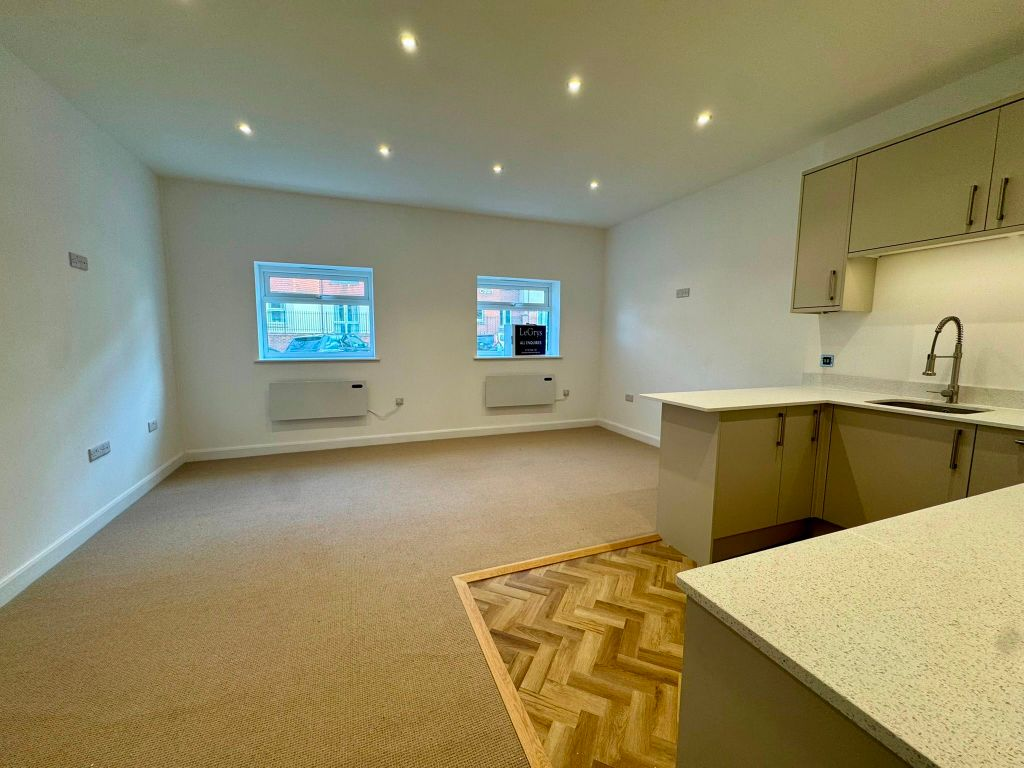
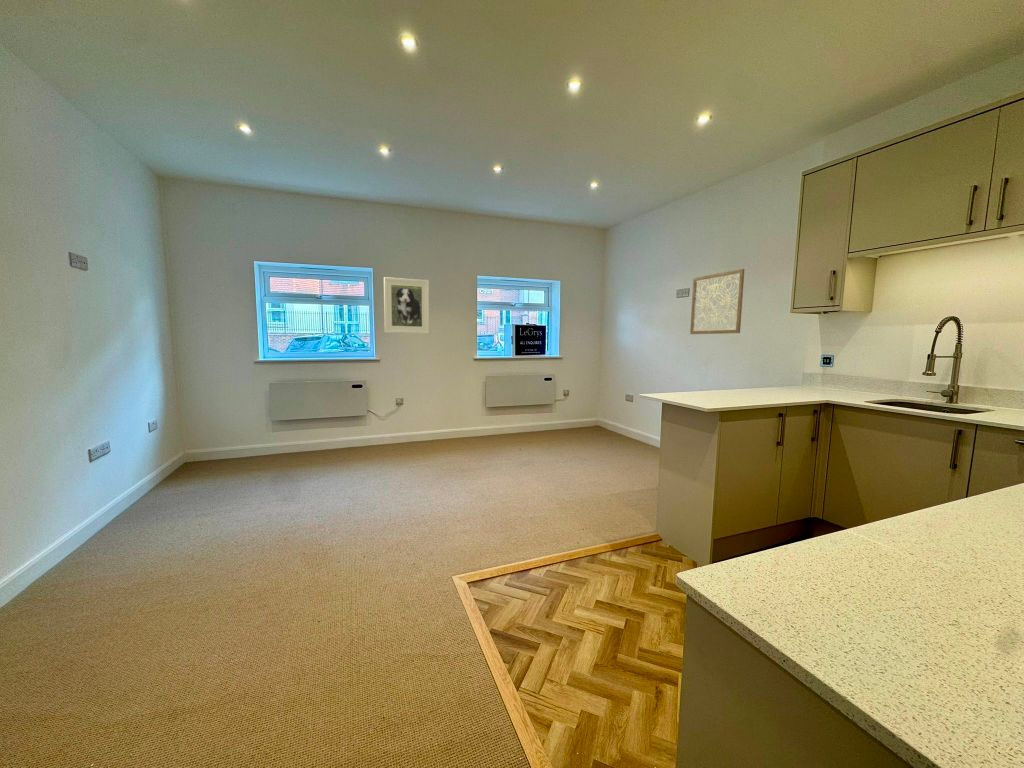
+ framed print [383,276,430,335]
+ wall art [689,268,745,335]
